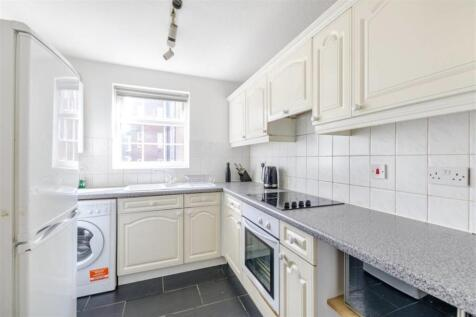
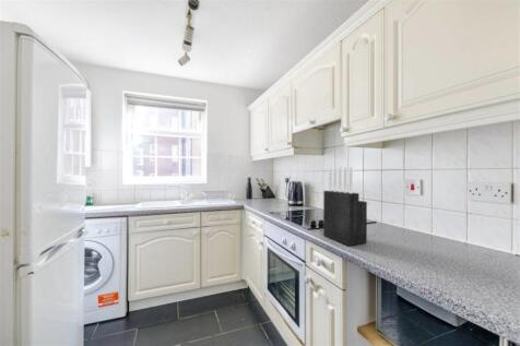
+ knife block [322,167,368,247]
